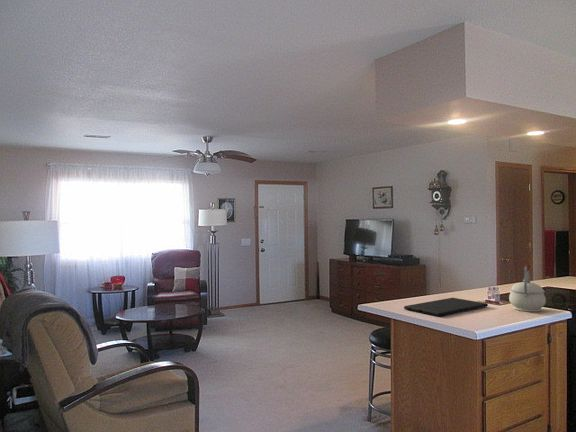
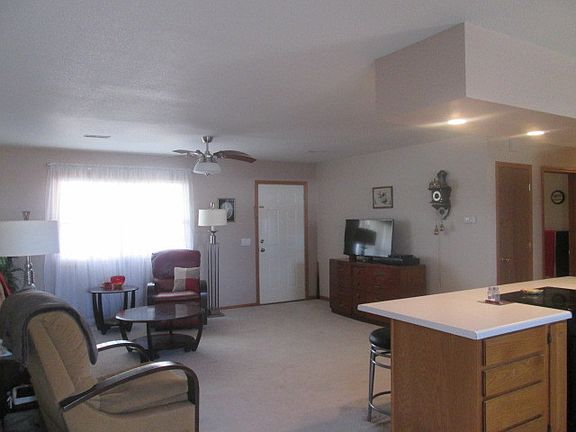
- cutting board [403,297,489,317]
- kettle [508,264,547,313]
